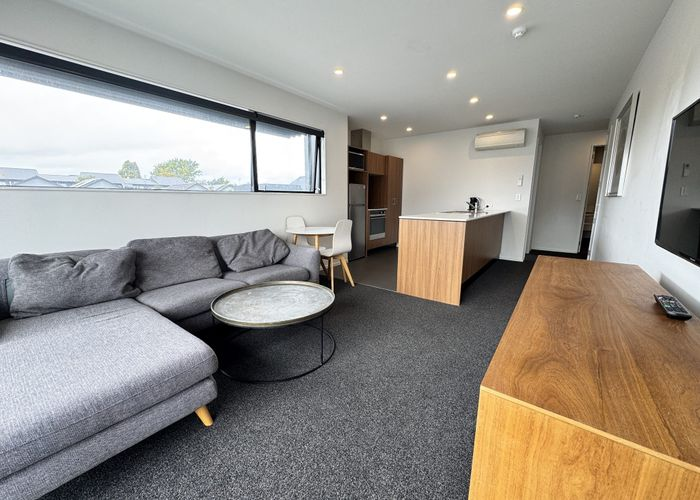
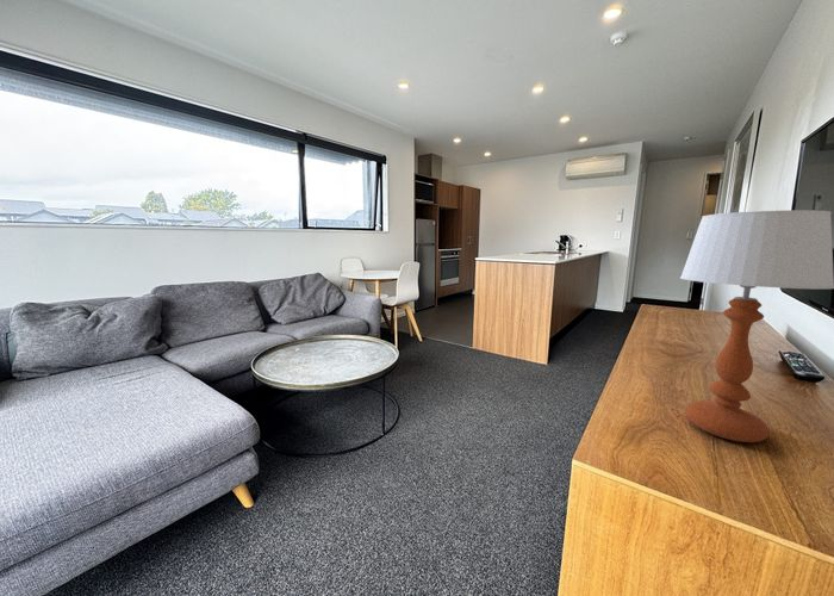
+ table lamp [679,209,834,443]
